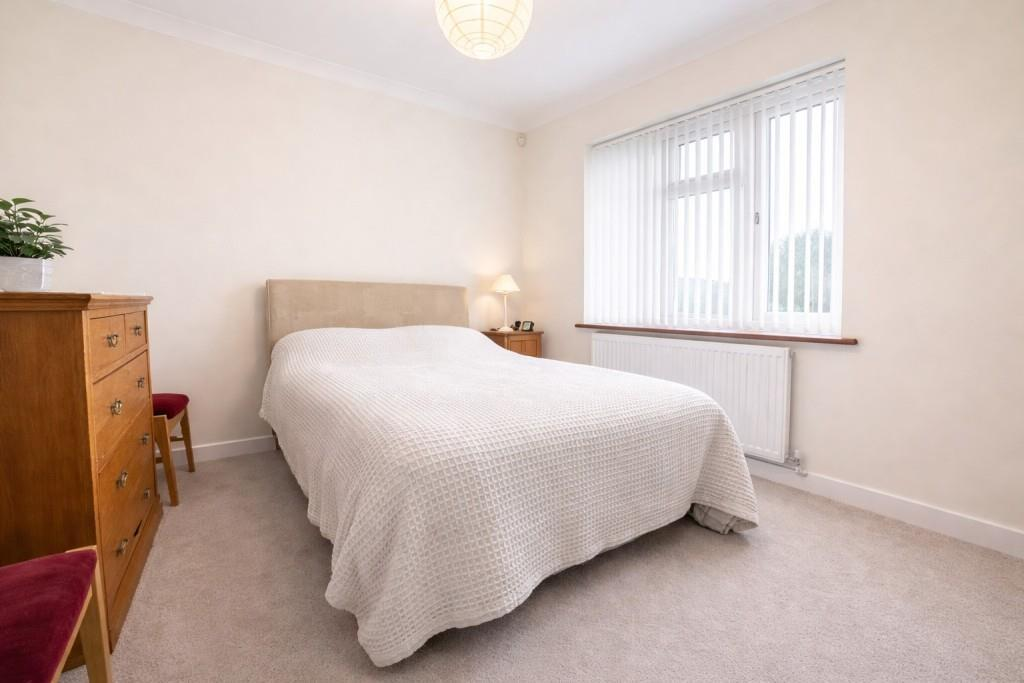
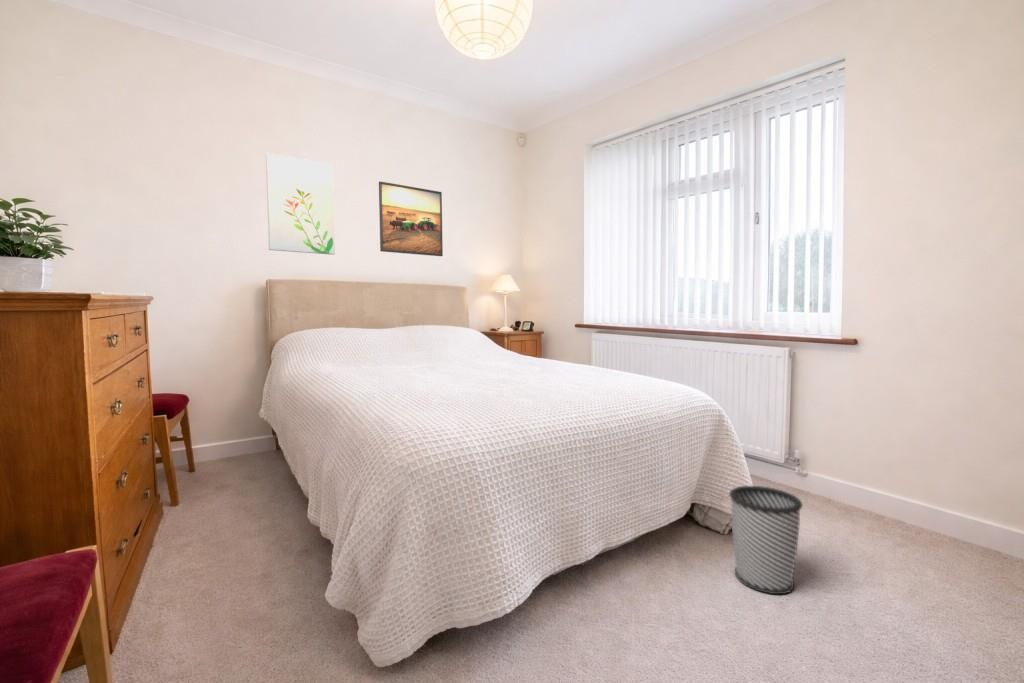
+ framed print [378,180,444,257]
+ wall art [265,152,336,256]
+ wastebasket [728,485,804,595]
